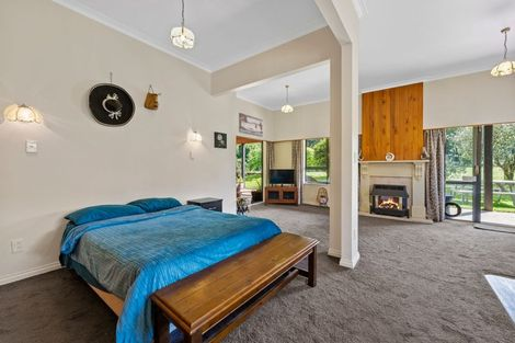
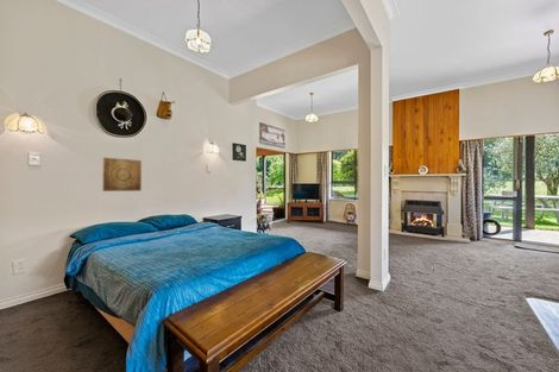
+ wall art [101,157,143,193]
